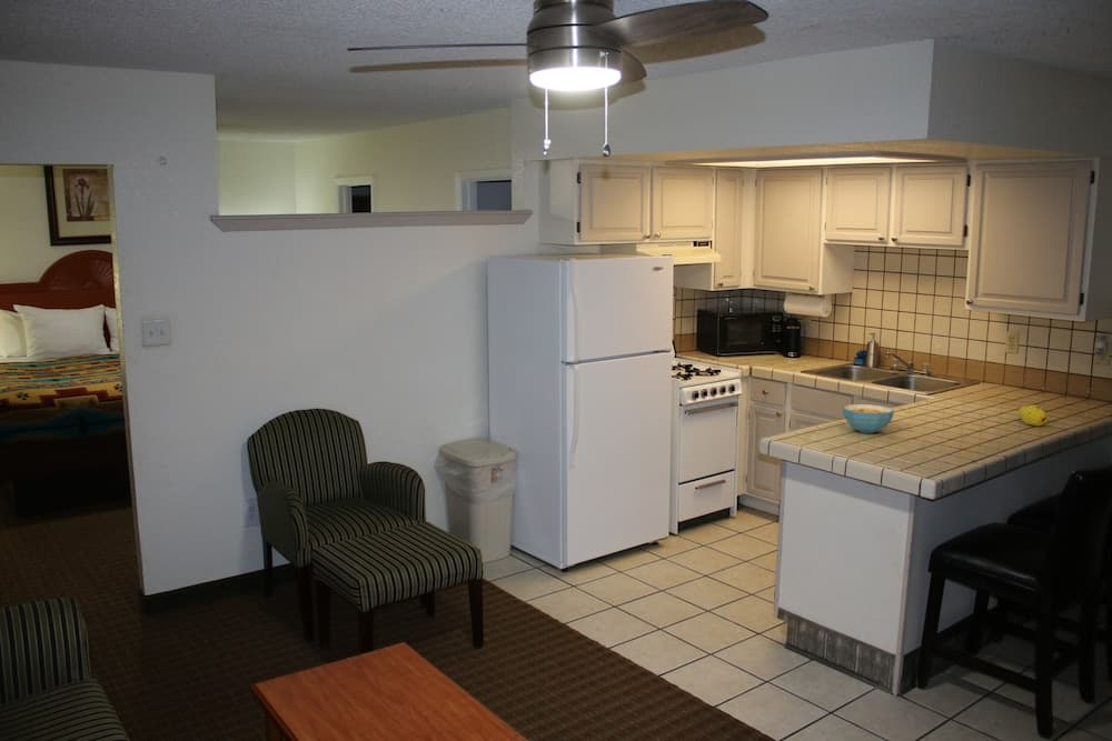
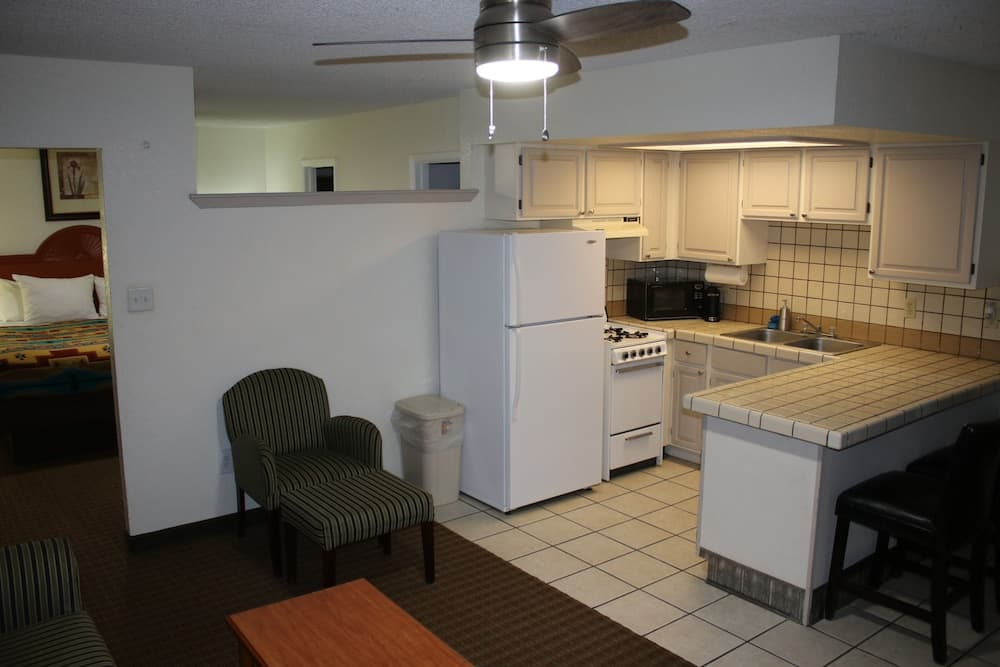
- fruit [1017,404,1049,427]
- cereal bowl [842,403,895,434]
